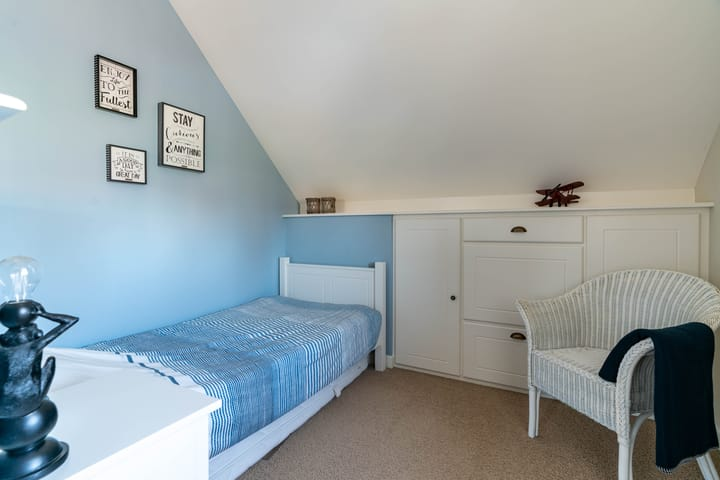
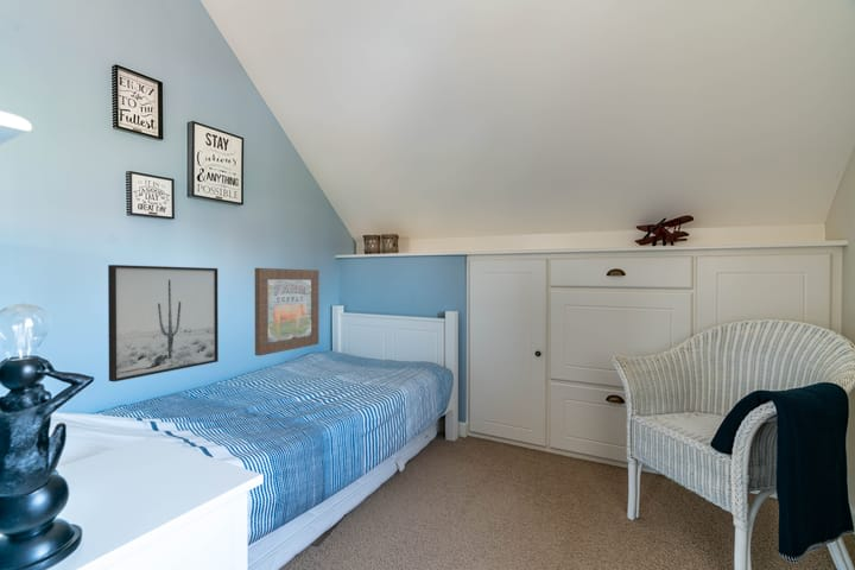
+ wall art [254,267,319,357]
+ wall art [107,264,220,382]
